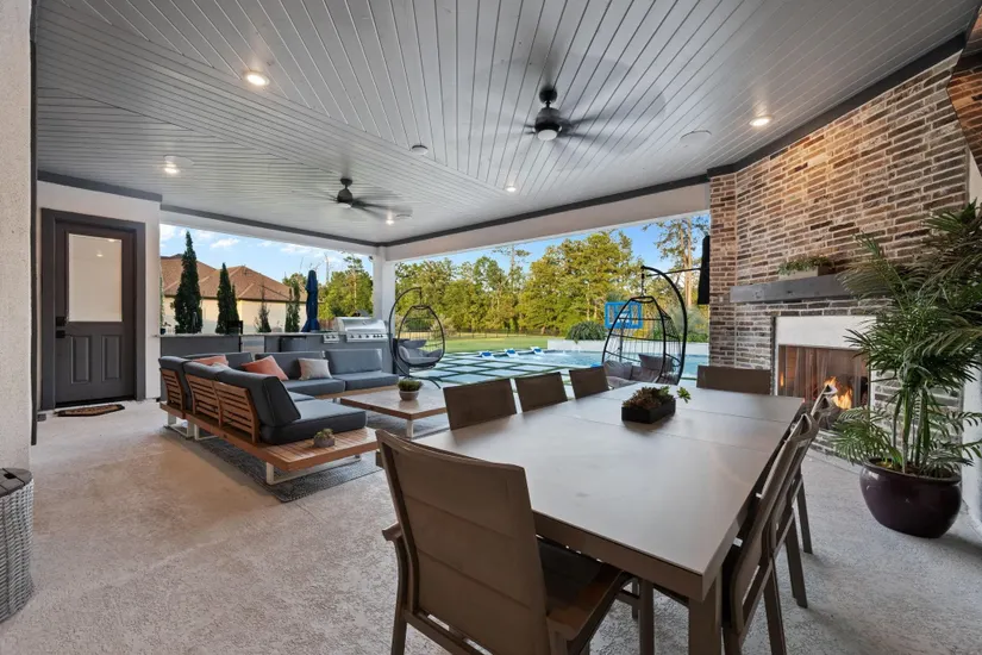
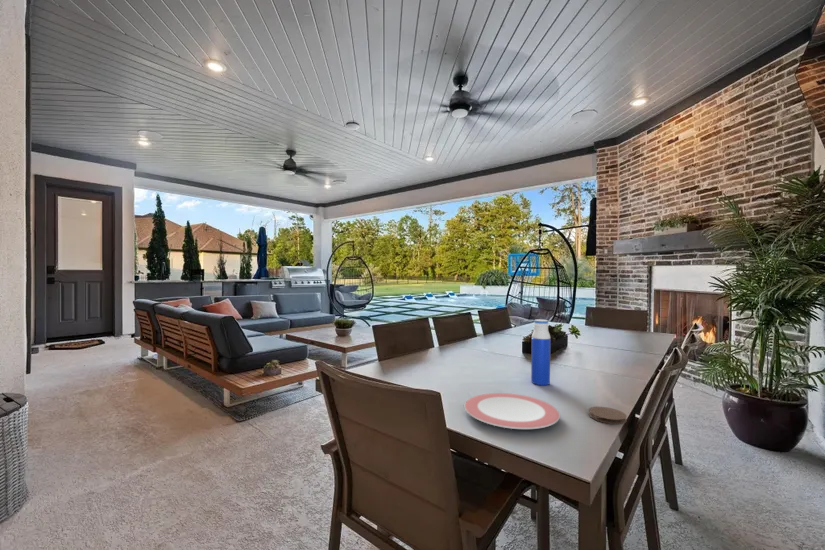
+ plate [464,392,561,430]
+ coaster [588,406,628,425]
+ water bottle [530,319,551,386]
